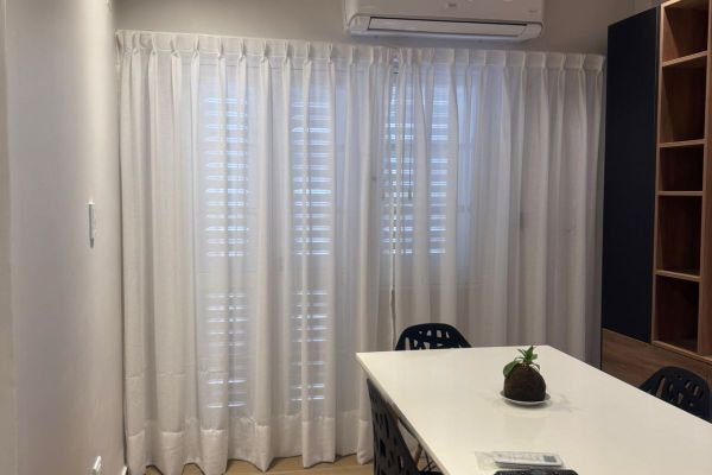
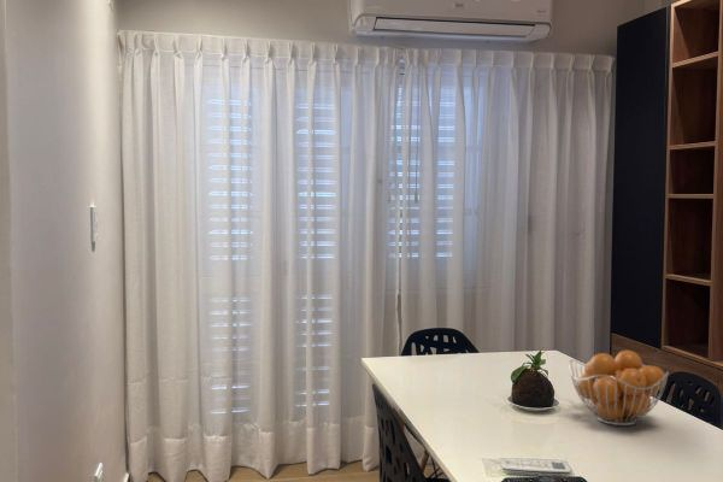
+ fruit basket [568,349,670,427]
